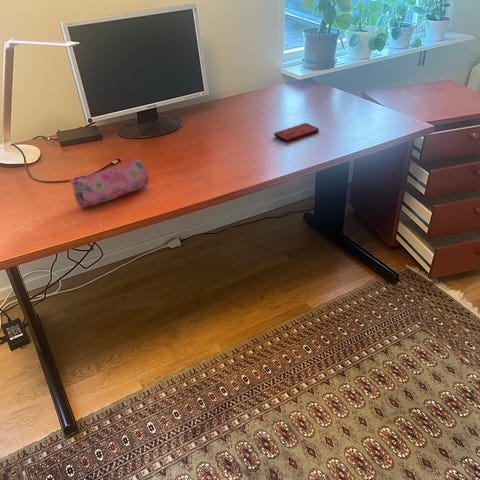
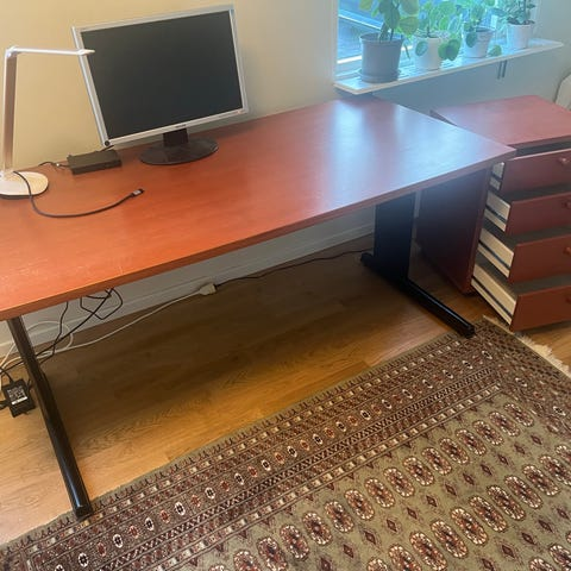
- pencil case [68,158,150,209]
- smartphone [273,122,320,142]
